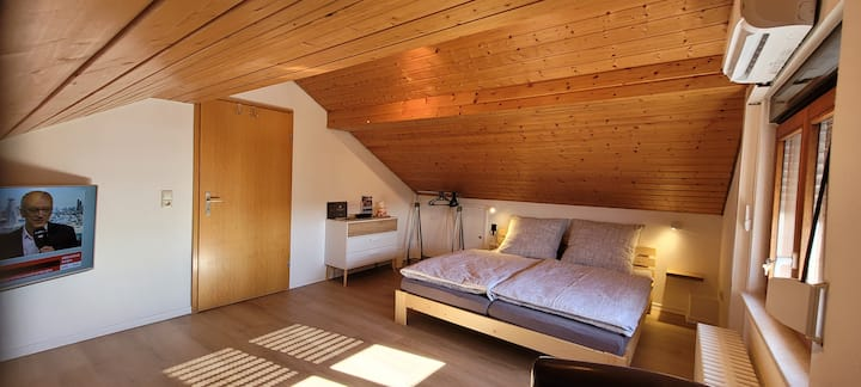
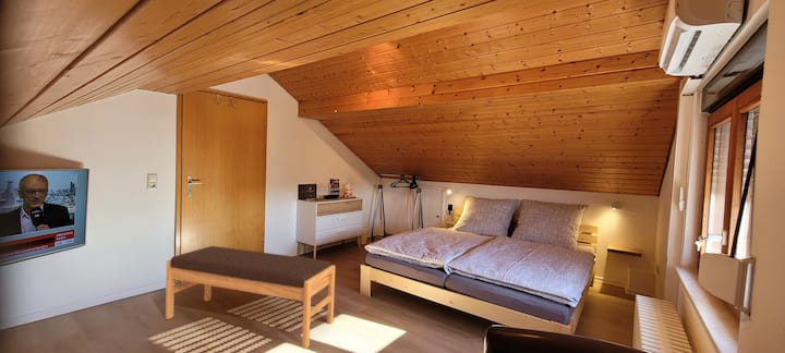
+ bench [165,245,336,350]
